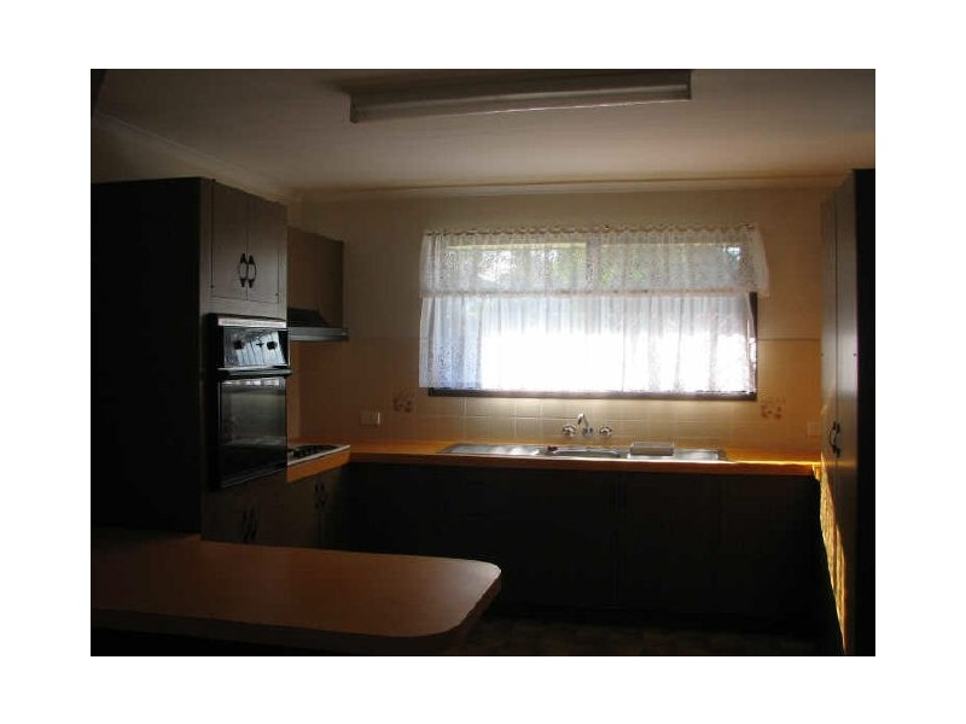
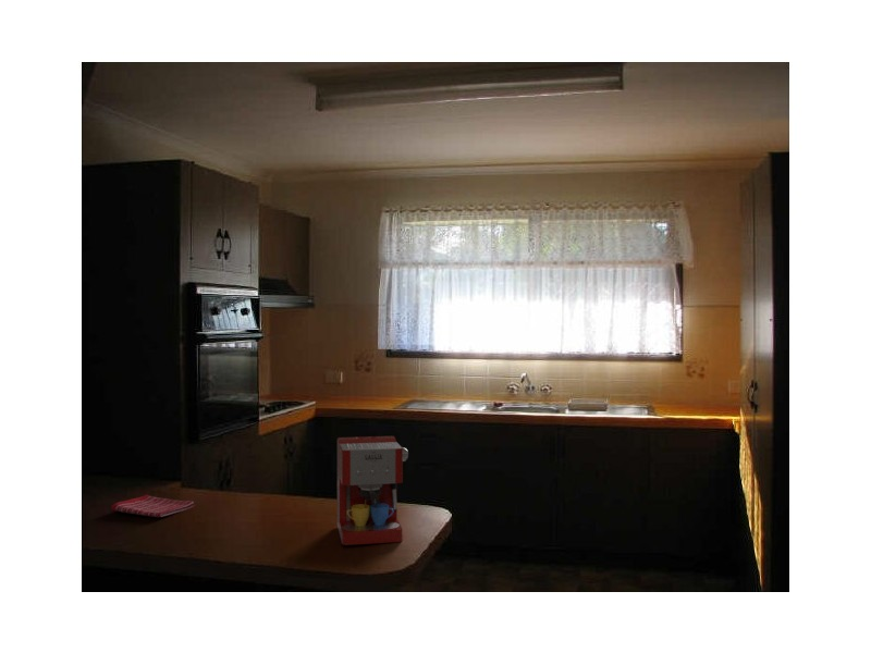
+ coffee maker [336,435,409,546]
+ dish towel [110,494,196,518]
